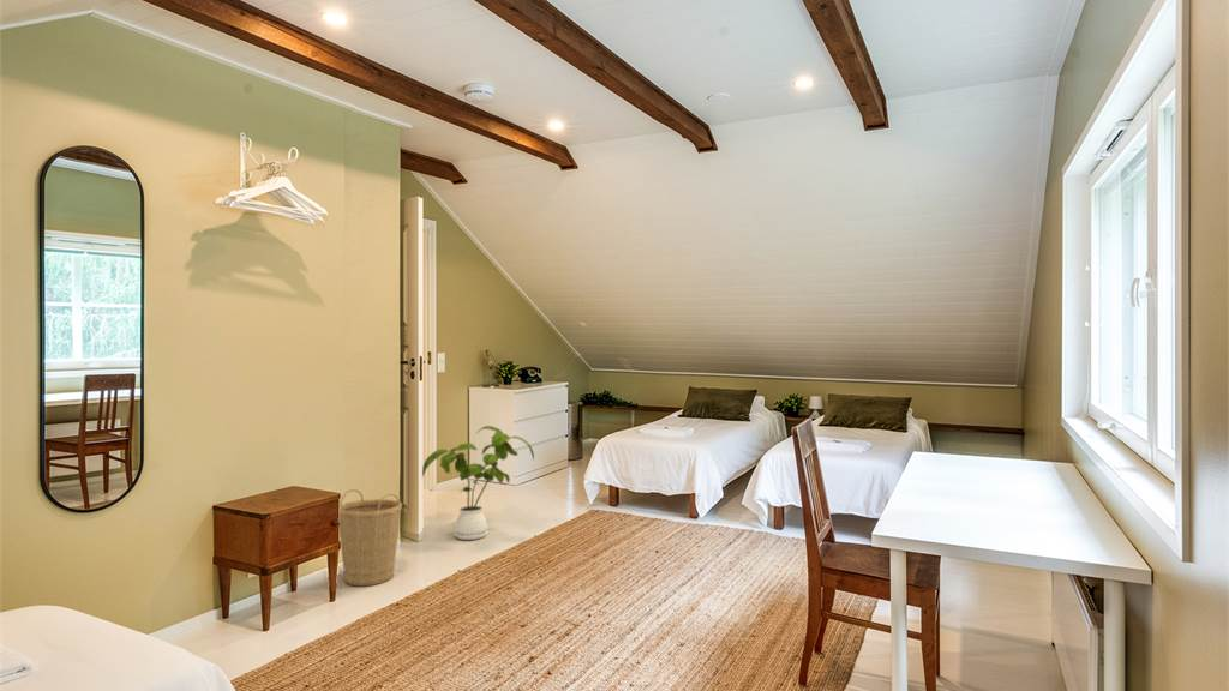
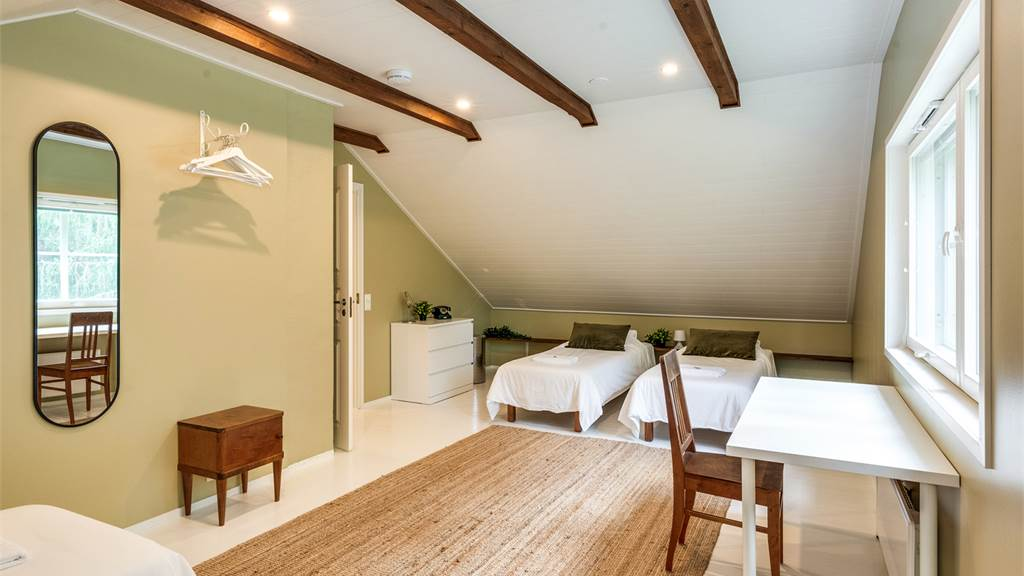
- house plant [421,425,535,541]
- basket [338,488,403,587]
